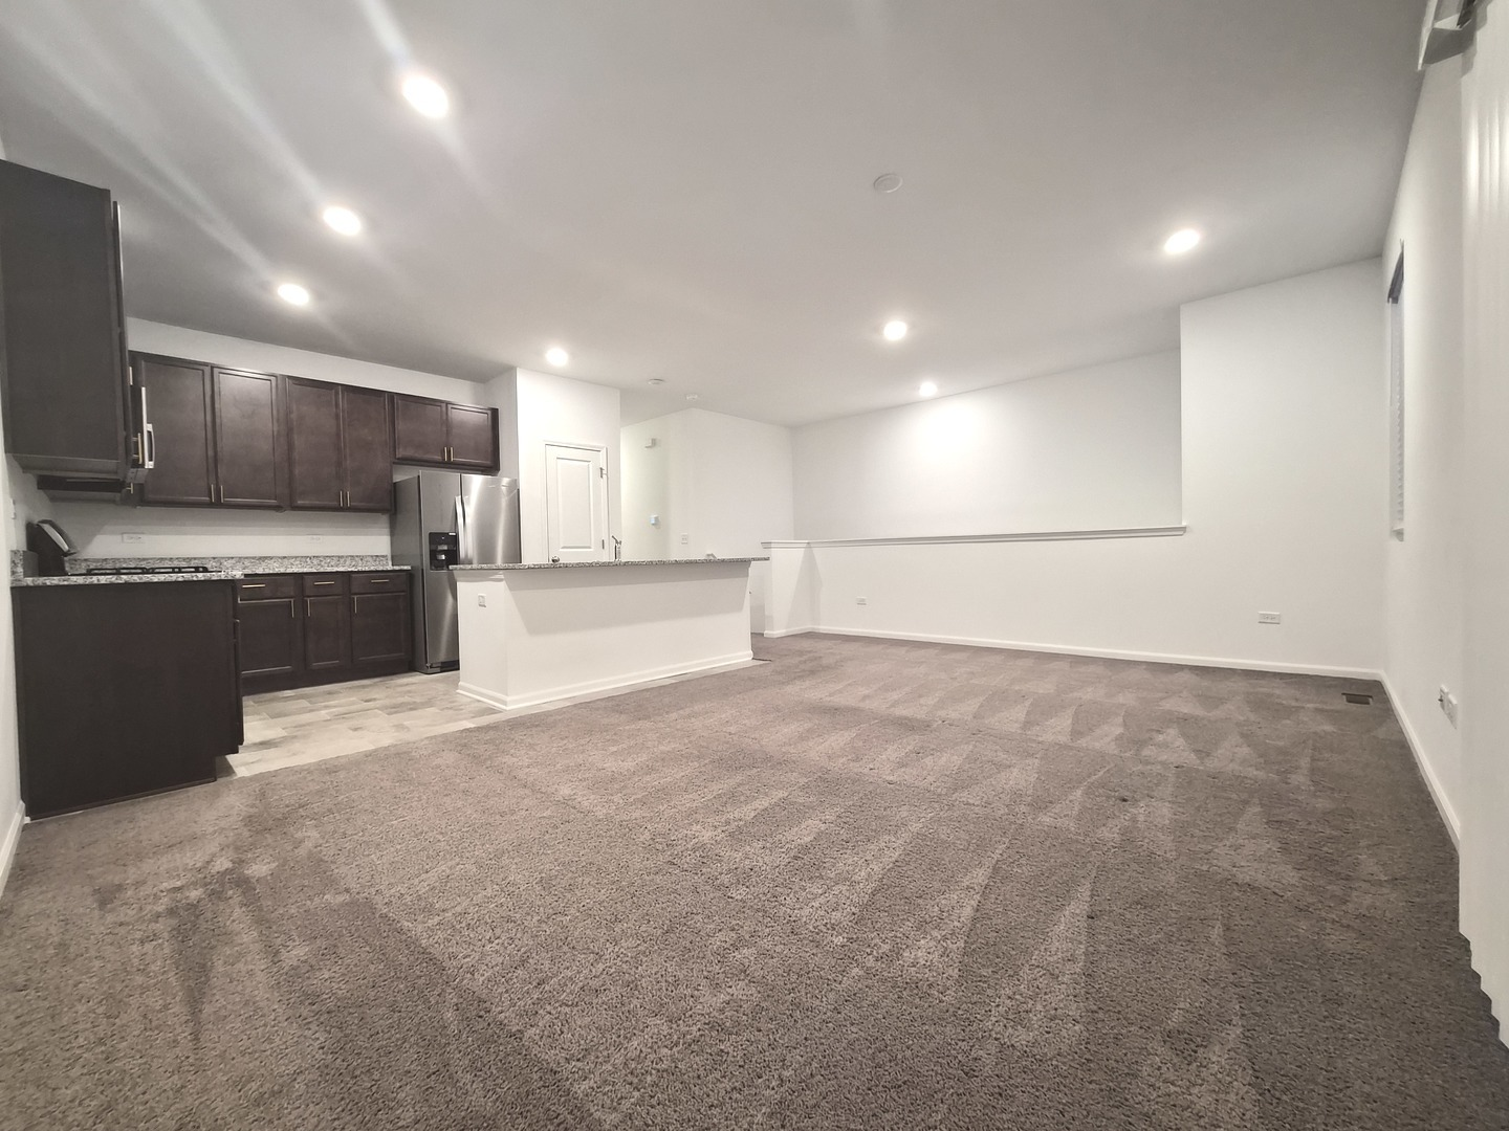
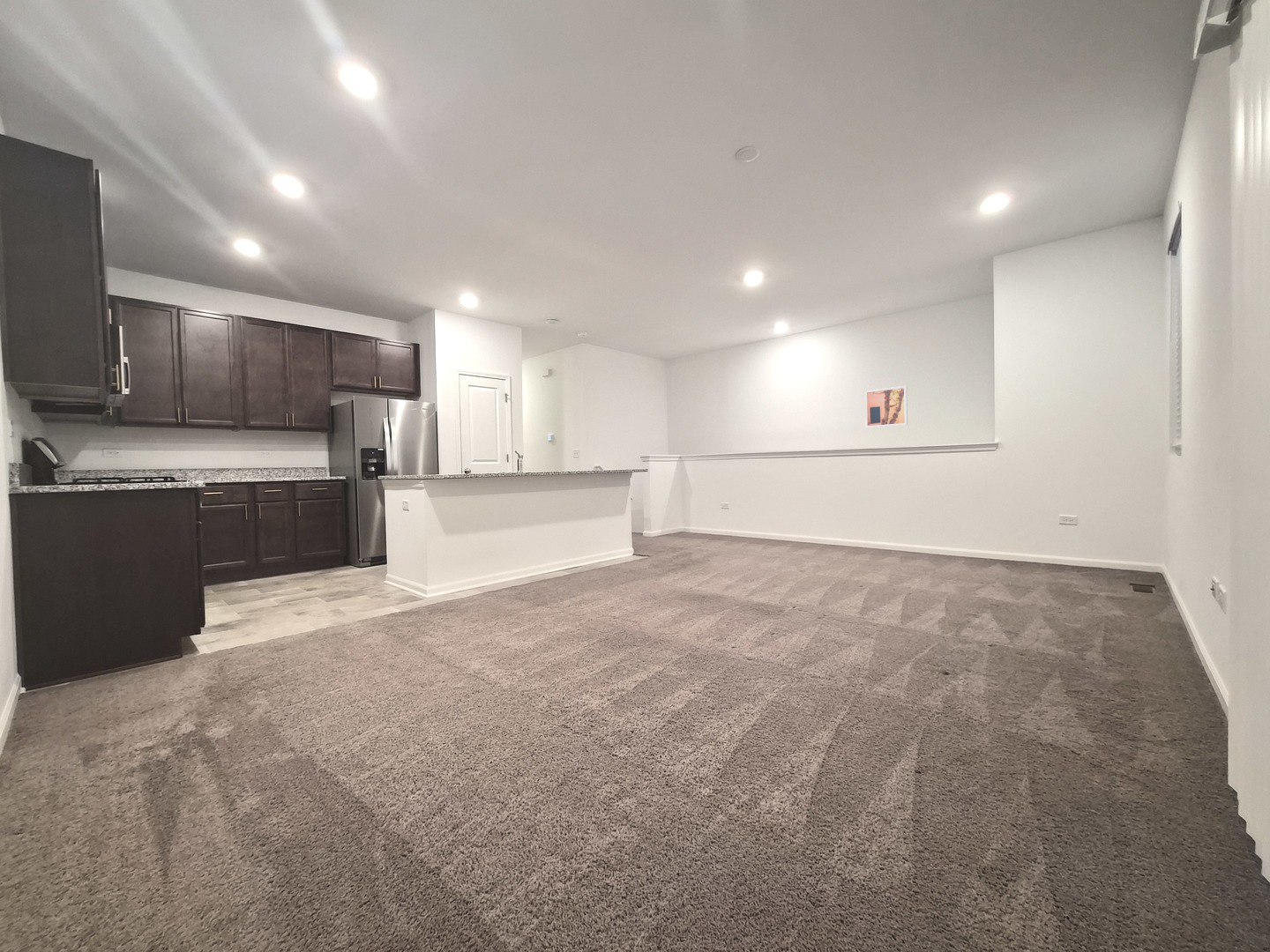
+ wall art [864,385,908,428]
